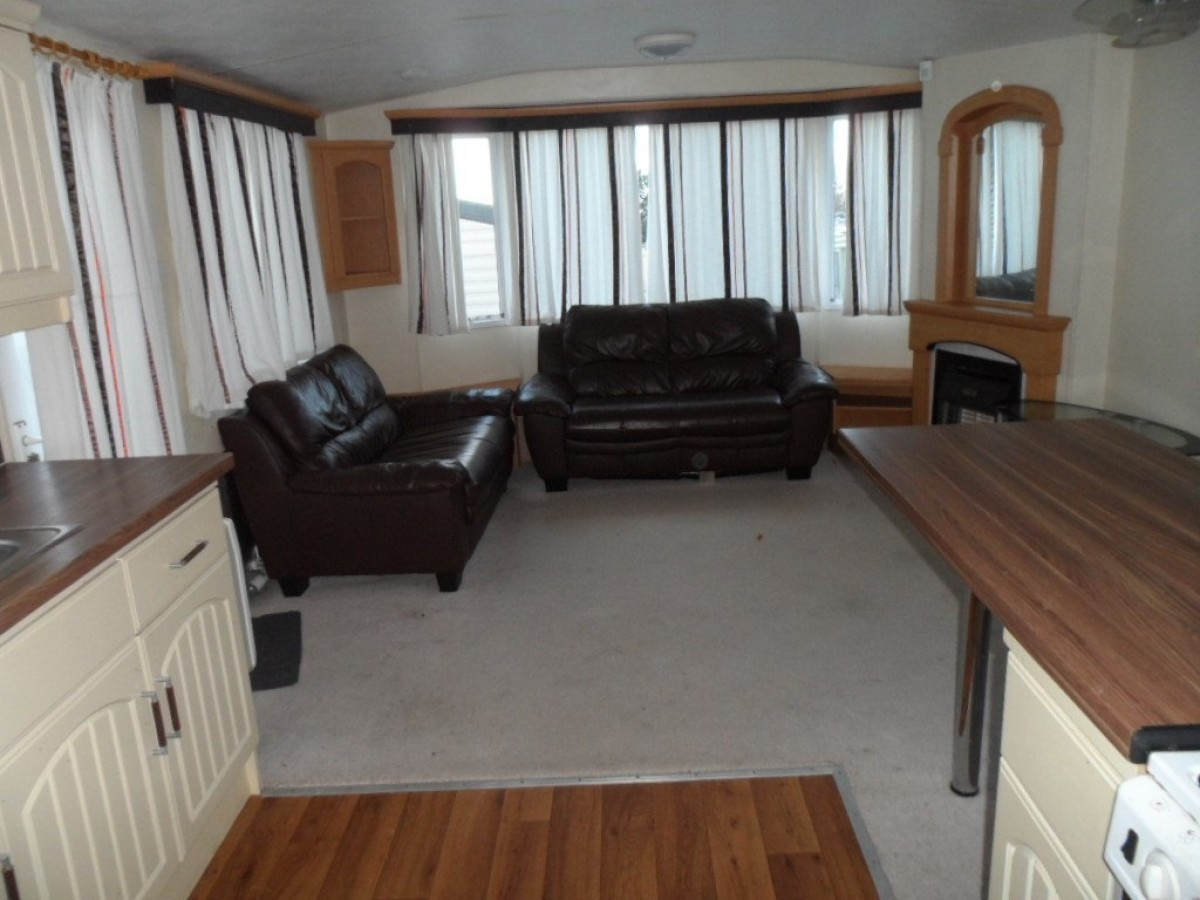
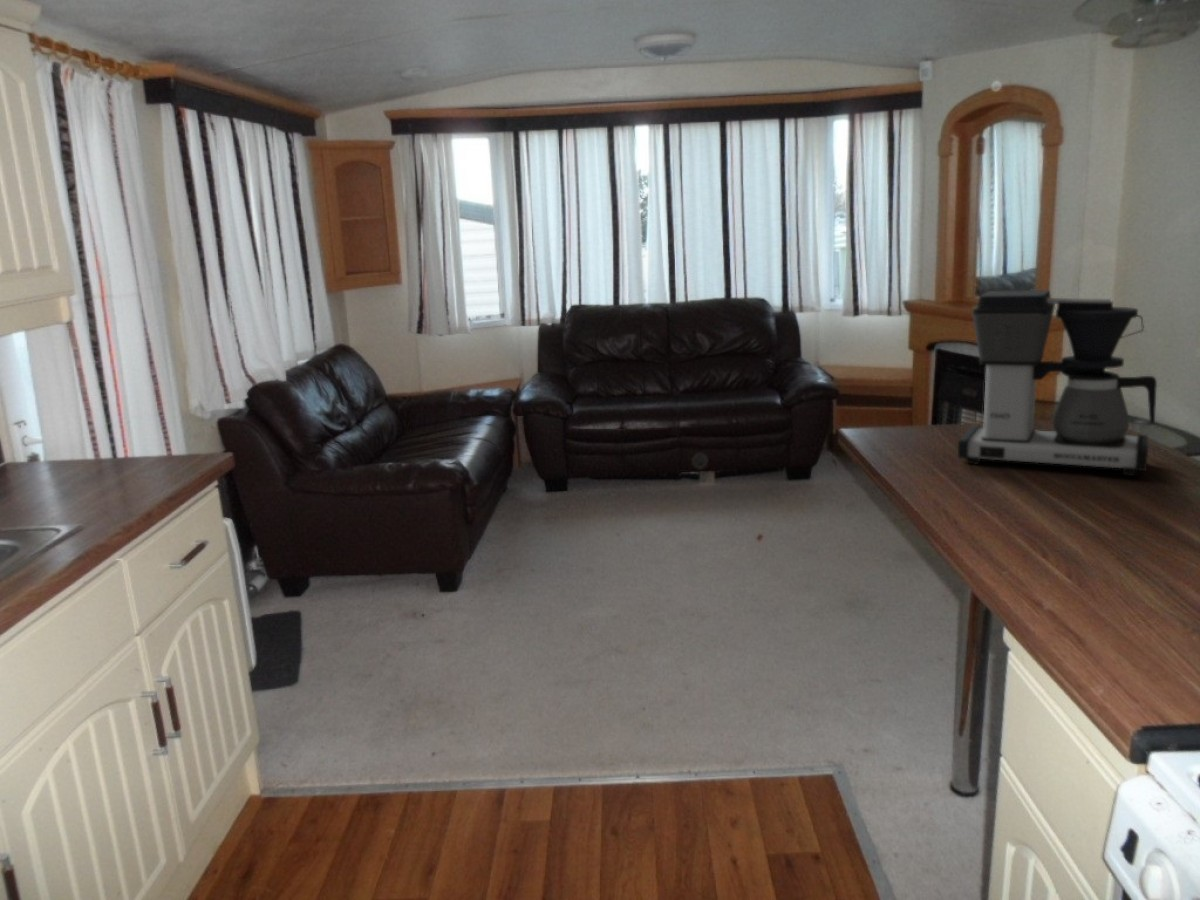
+ coffee maker [957,289,1158,477]
